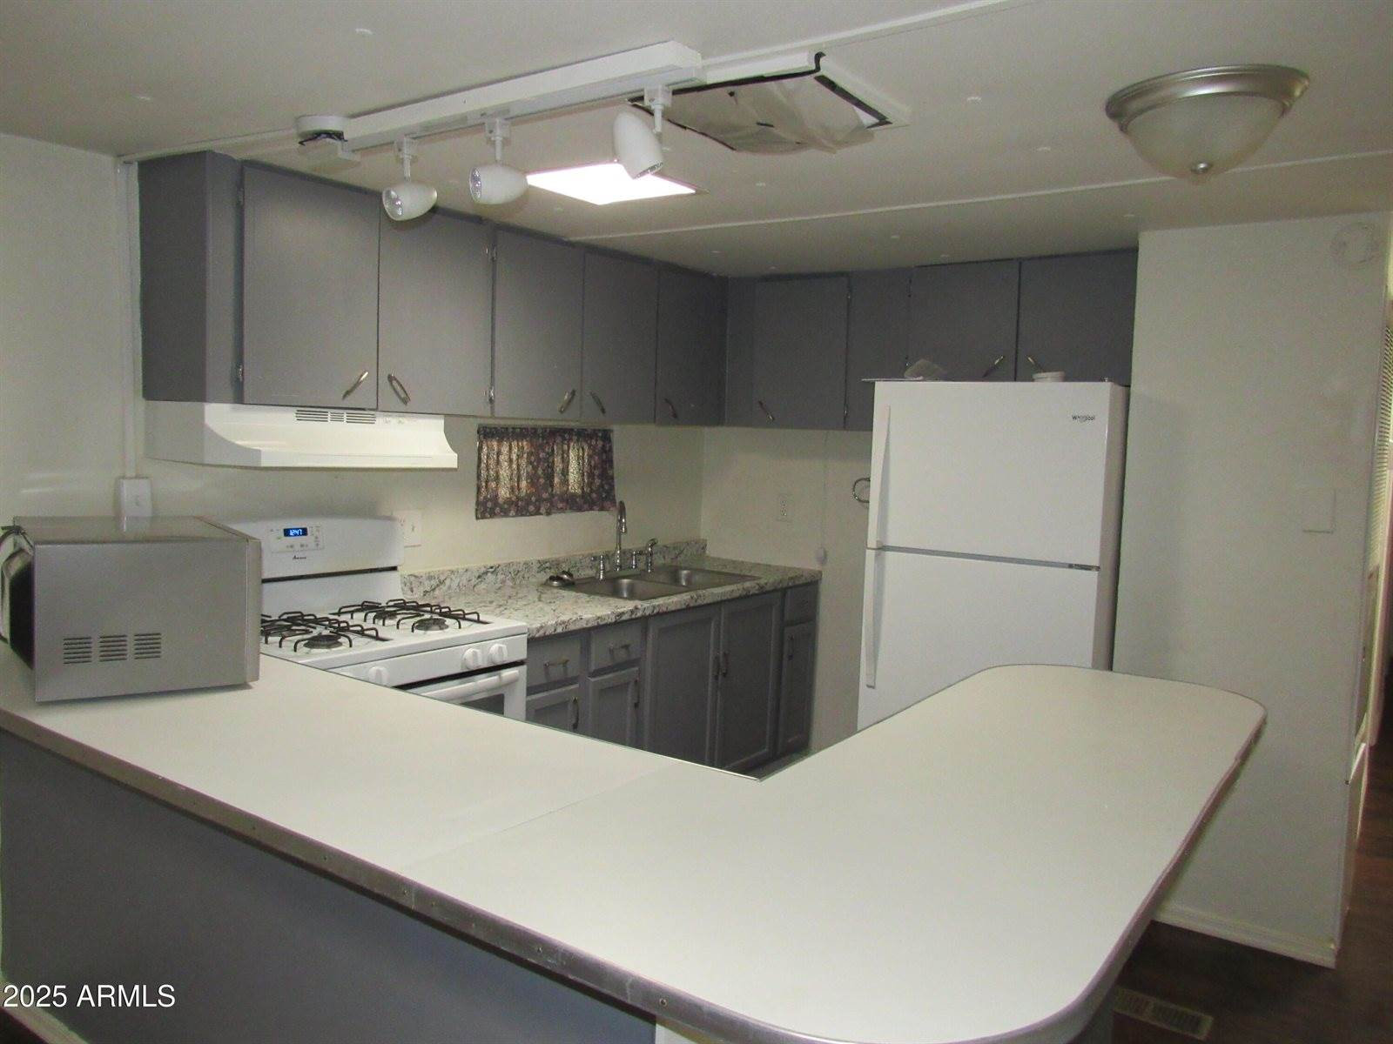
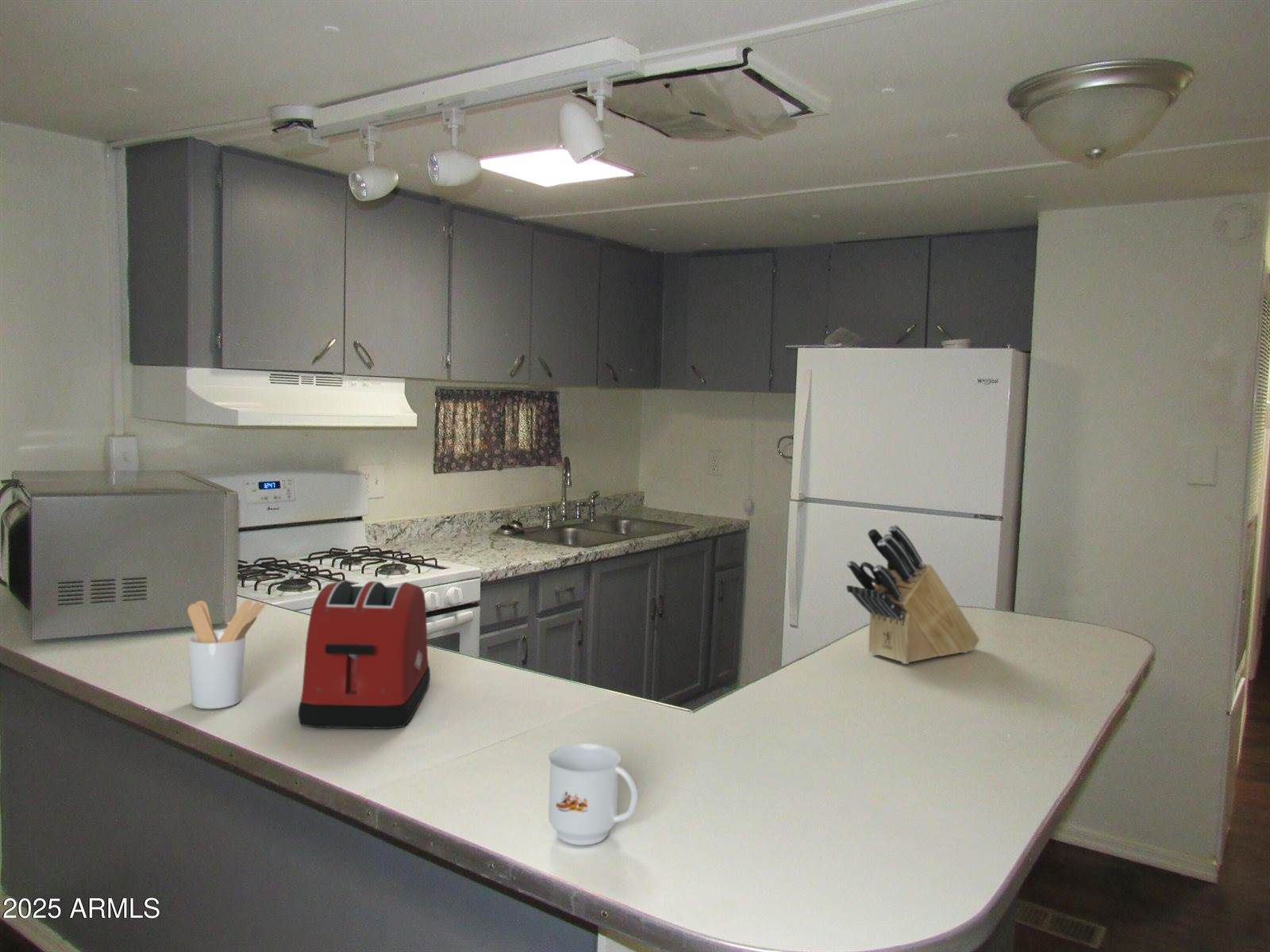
+ knife block [845,524,980,665]
+ toaster [298,580,431,730]
+ utensil holder [187,598,266,709]
+ mug [548,743,639,846]
